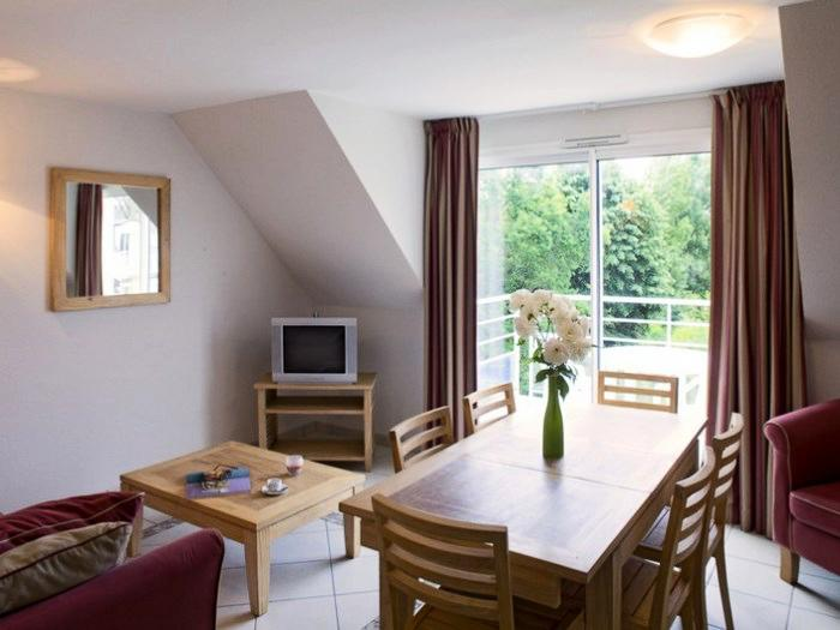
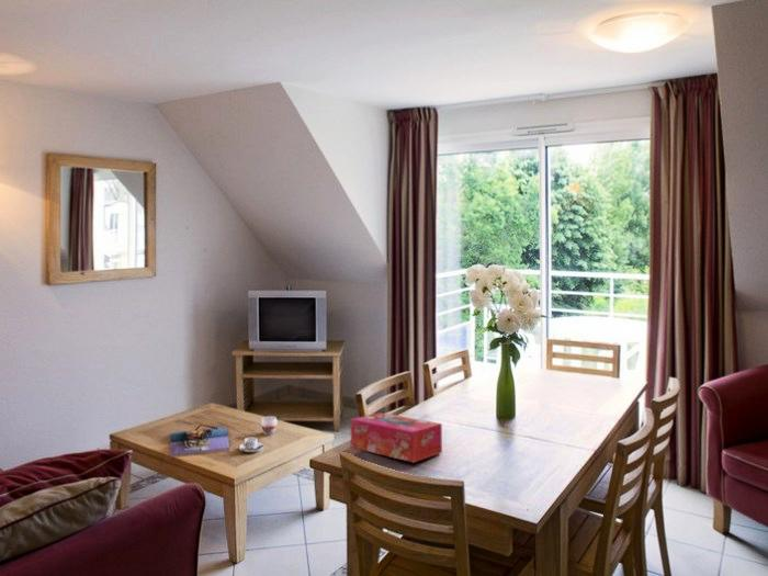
+ tissue box [350,411,443,463]
